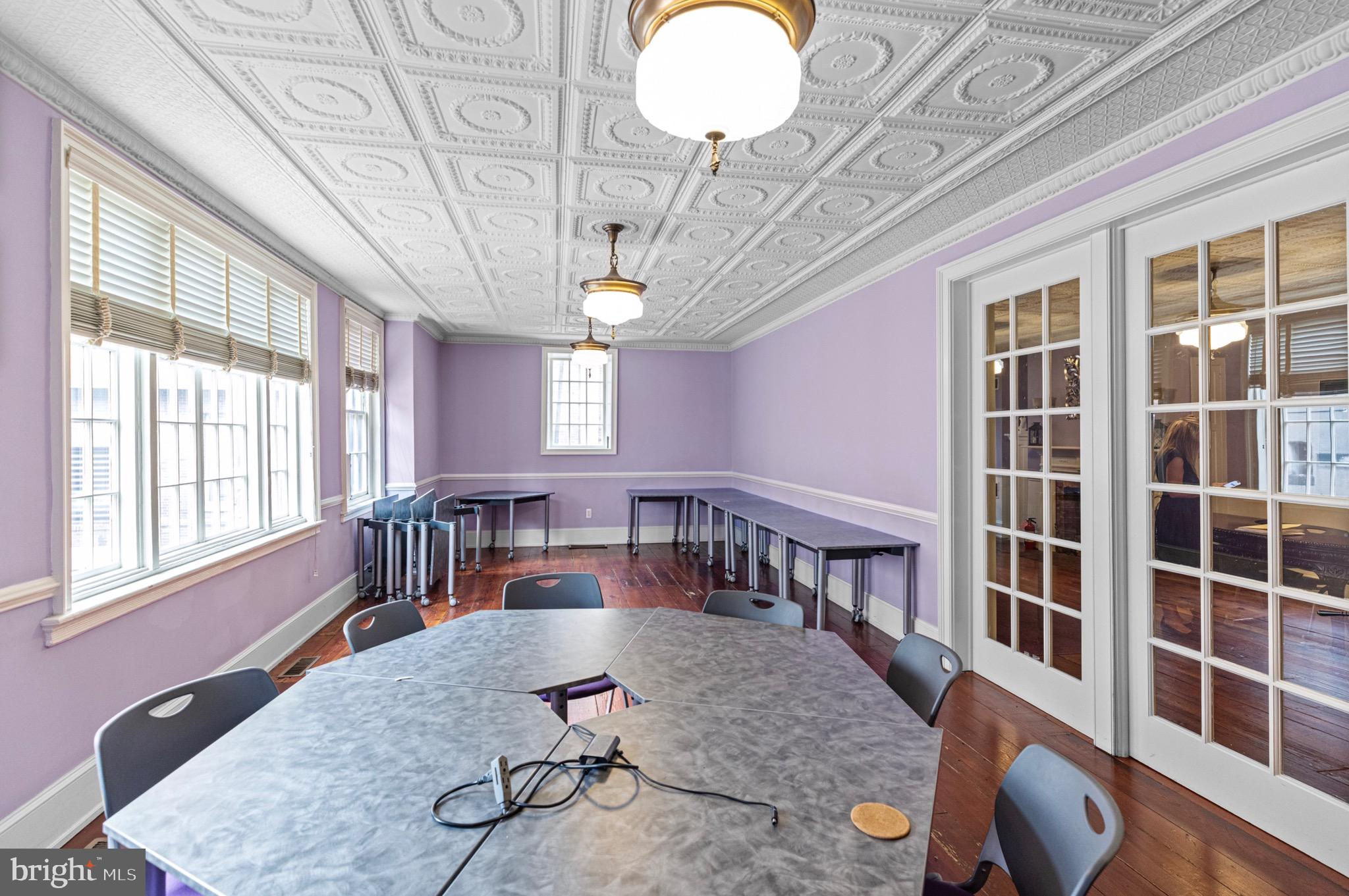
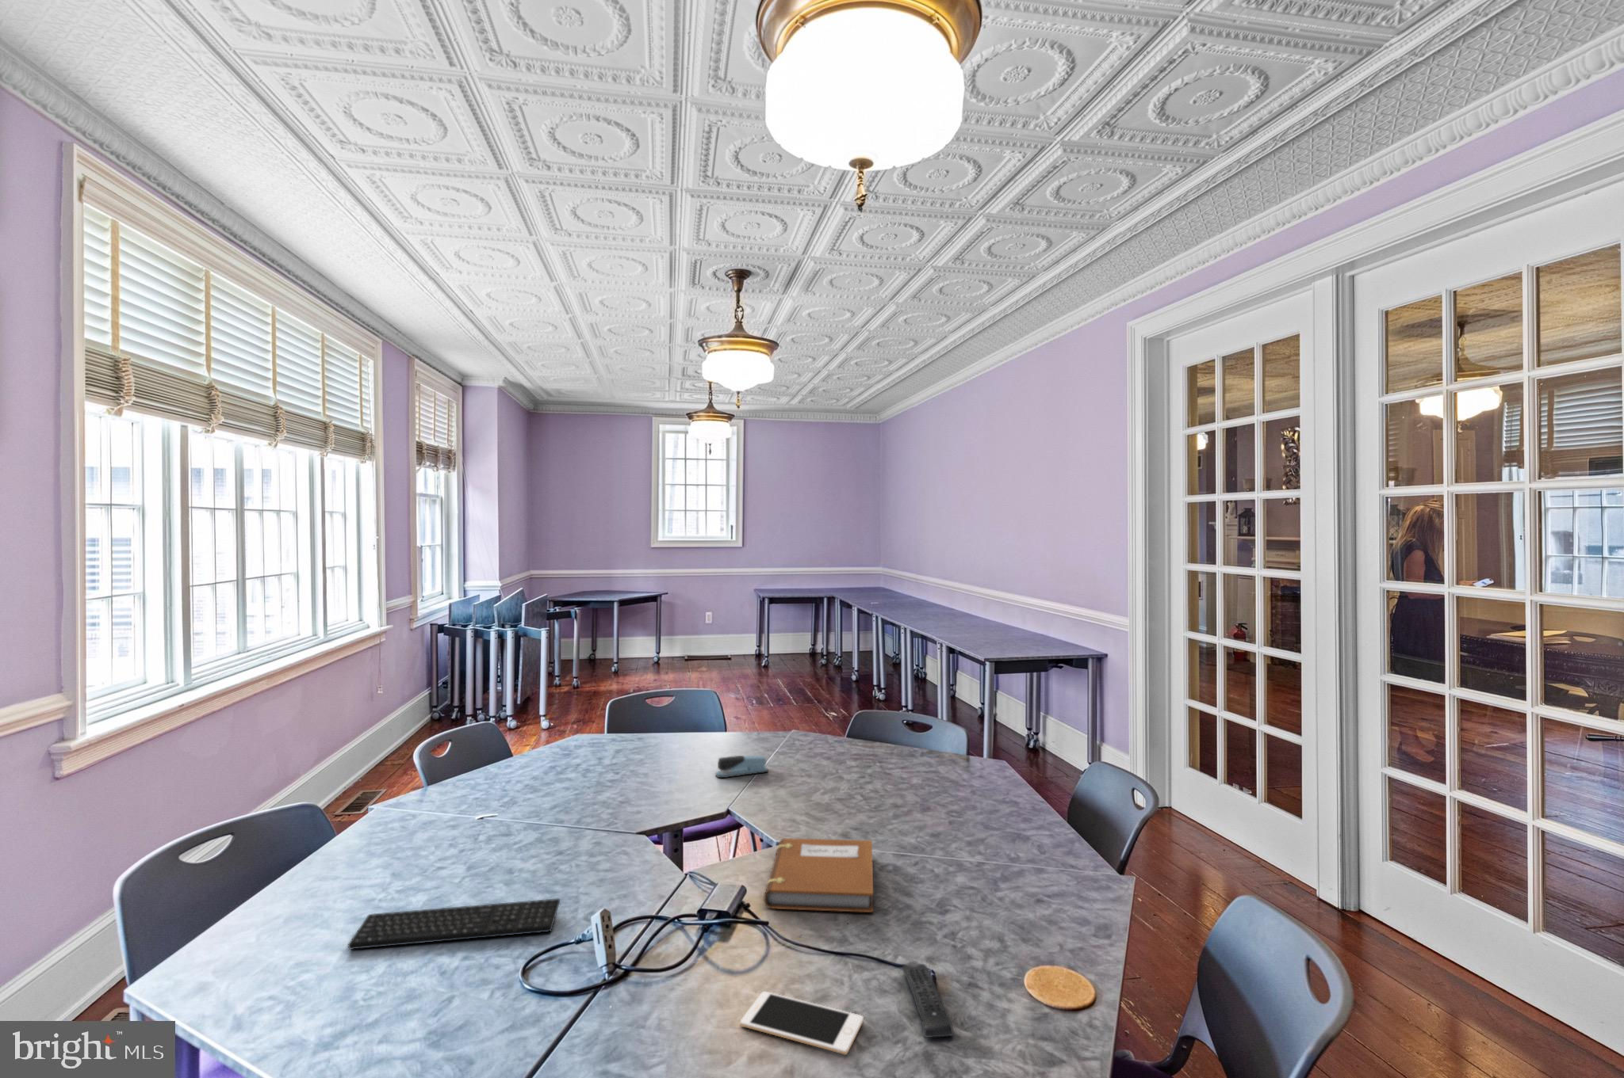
+ notebook [763,837,874,913]
+ cell phone [740,991,864,1055]
+ stapler [714,754,769,778]
+ keyboard [348,898,561,950]
+ remote control [902,960,953,1038]
